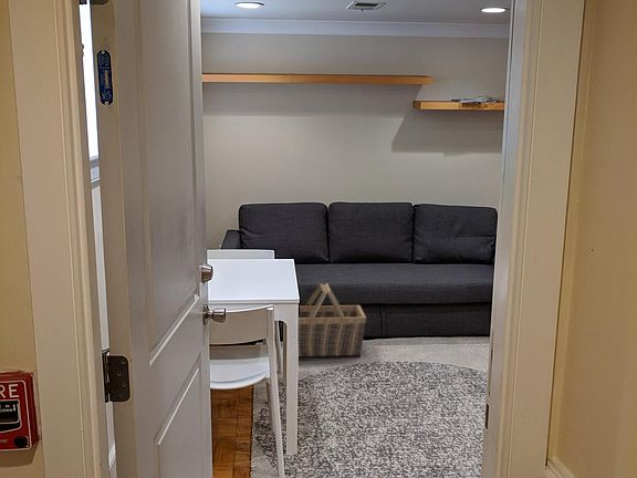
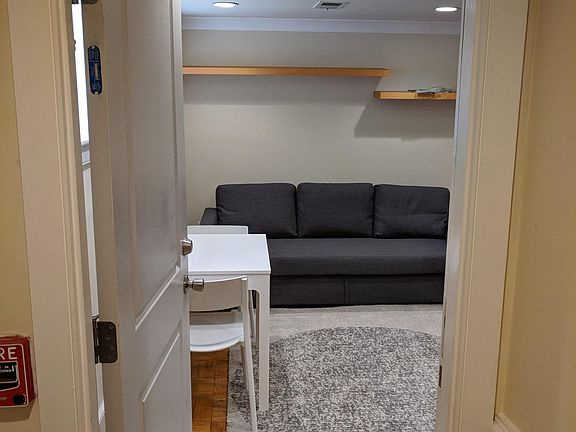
- basket [297,282,367,361]
